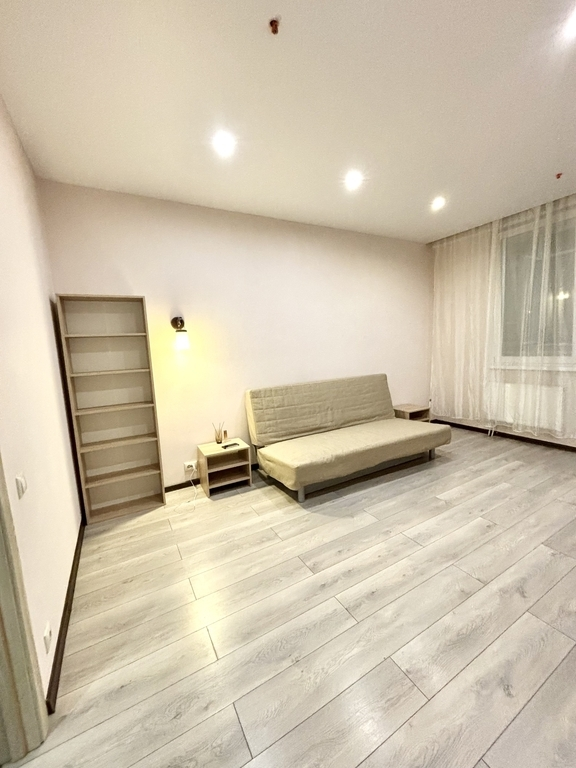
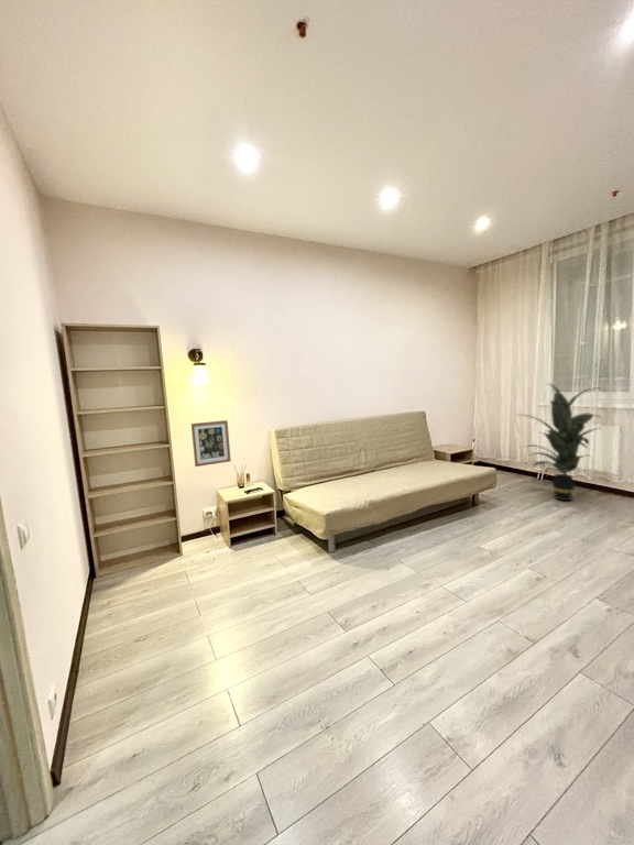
+ indoor plant [515,383,606,502]
+ wall art [190,419,232,468]
